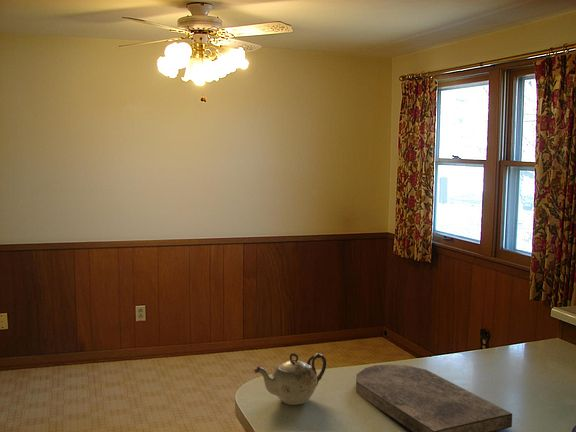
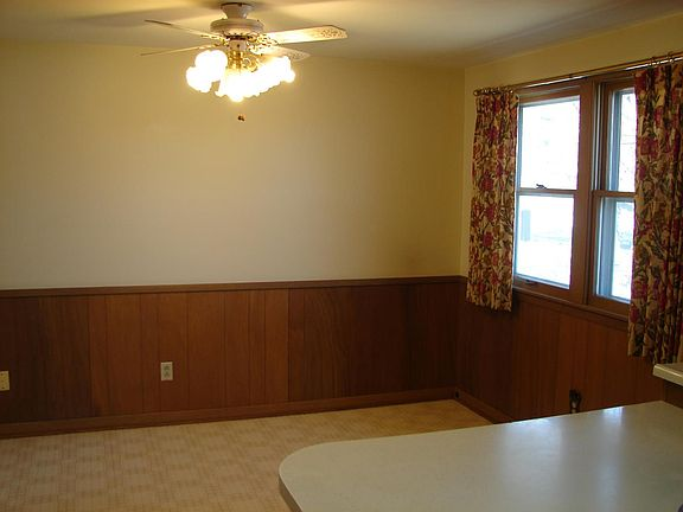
- teapot [253,352,327,406]
- cutting board [355,363,513,432]
